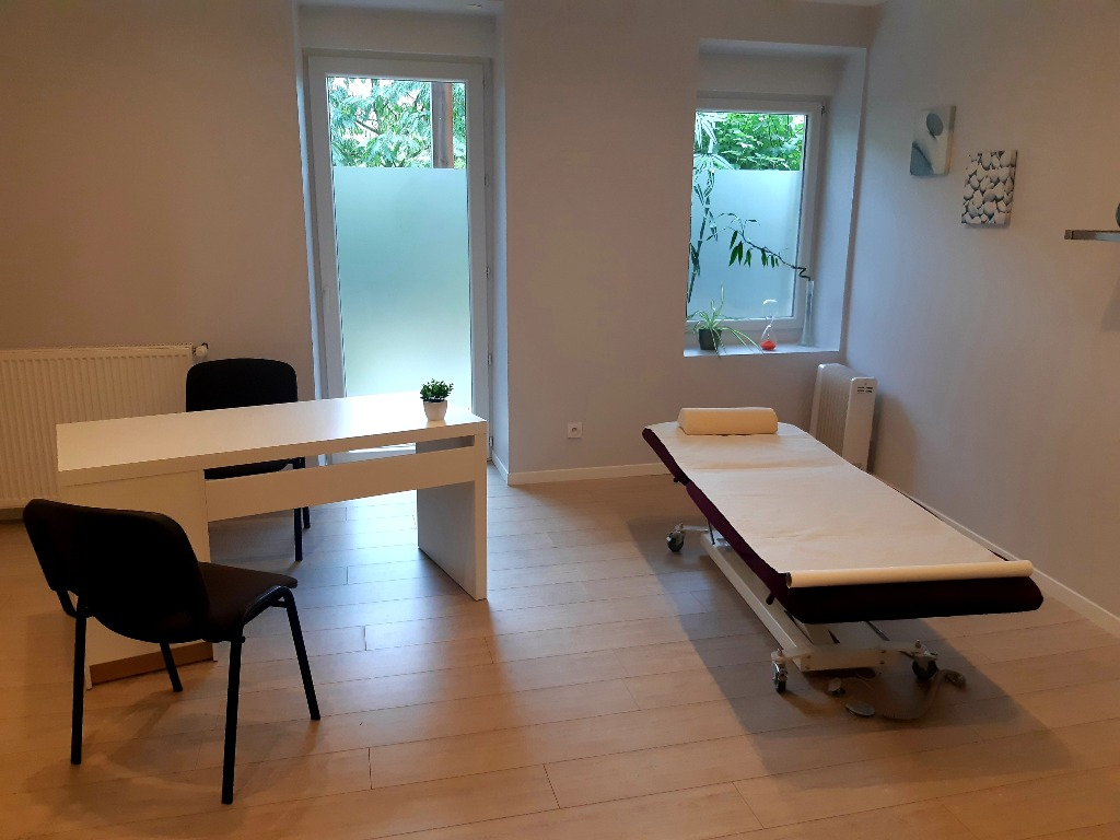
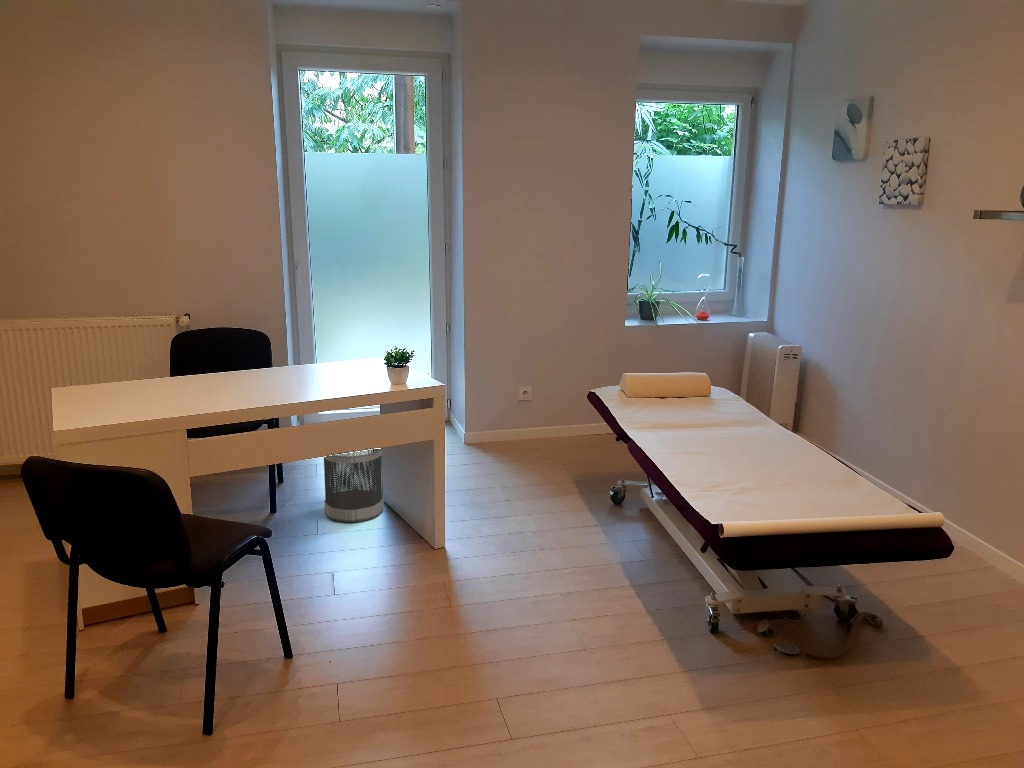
+ wastebasket [323,448,385,523]
